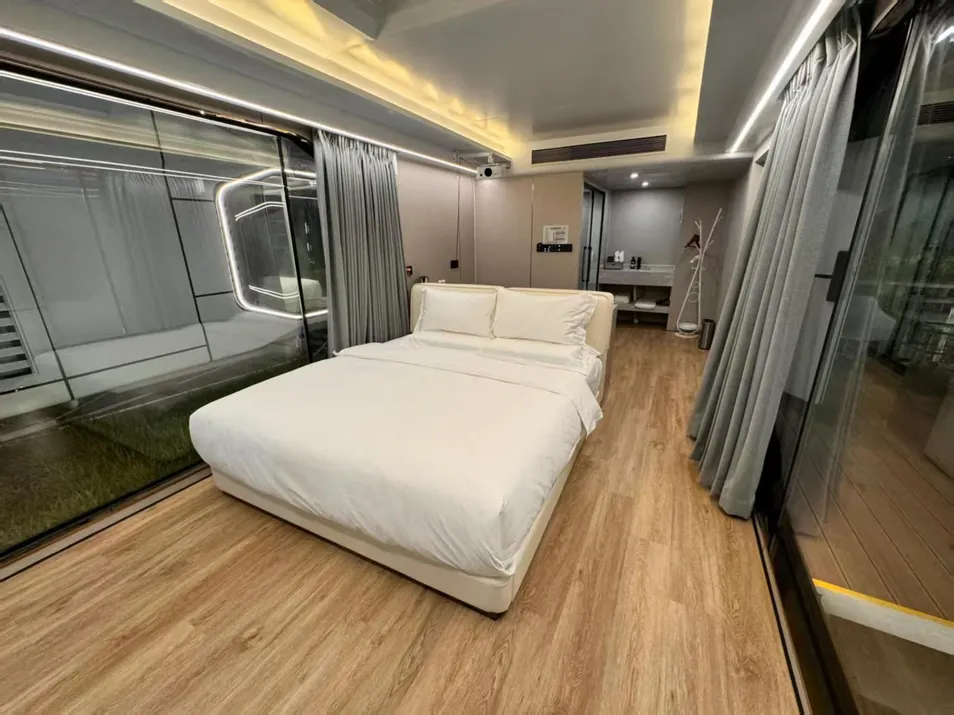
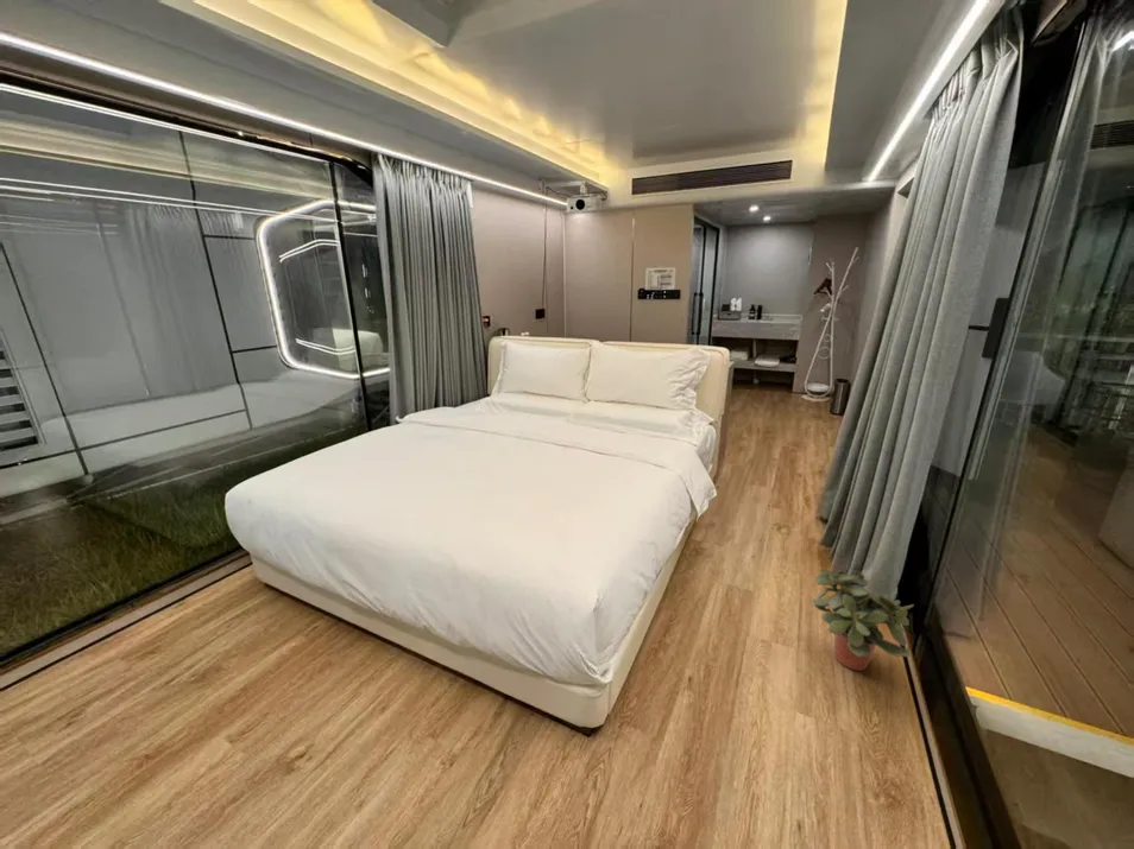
+ potted plant [811,566,915,672]
